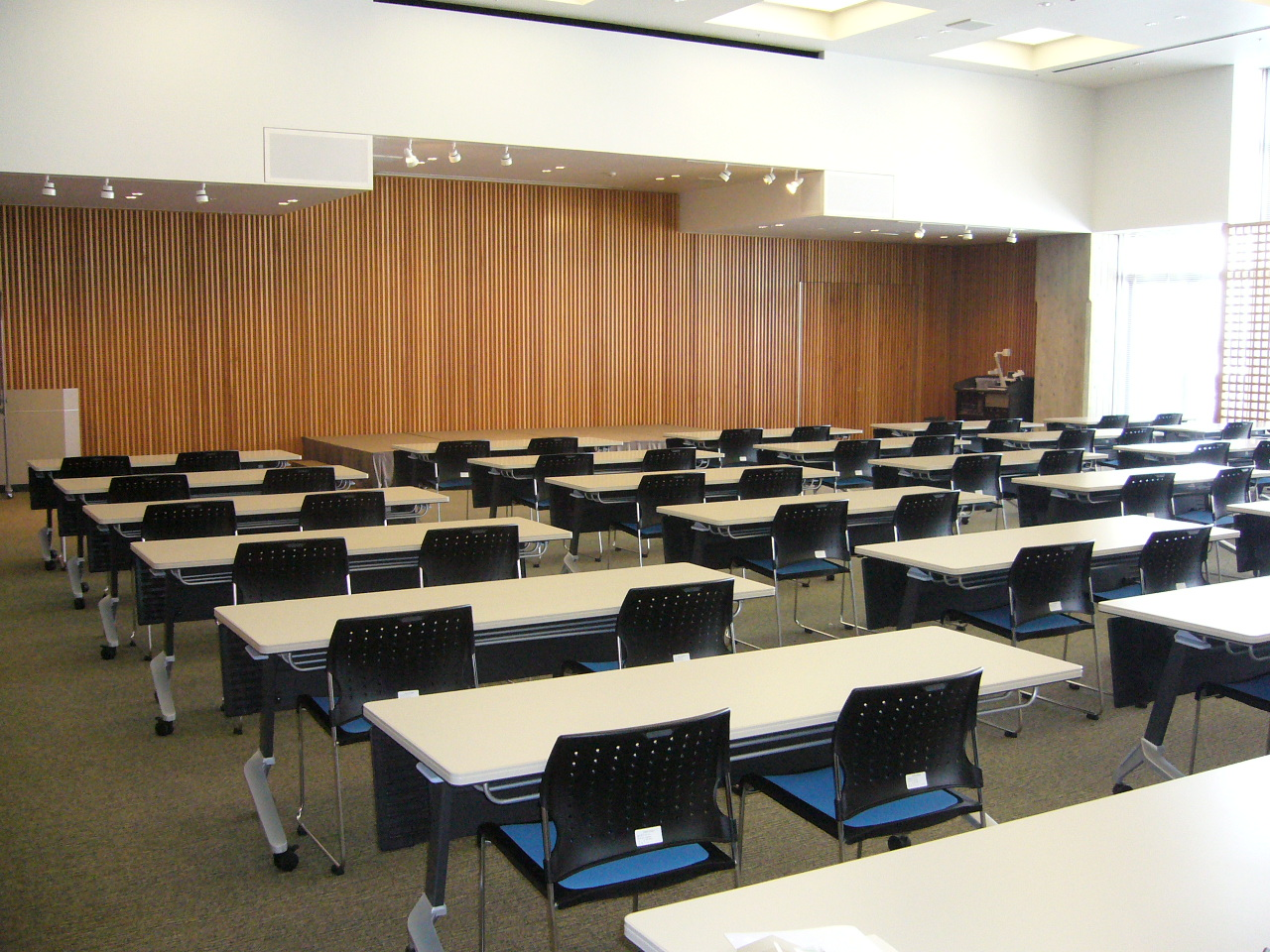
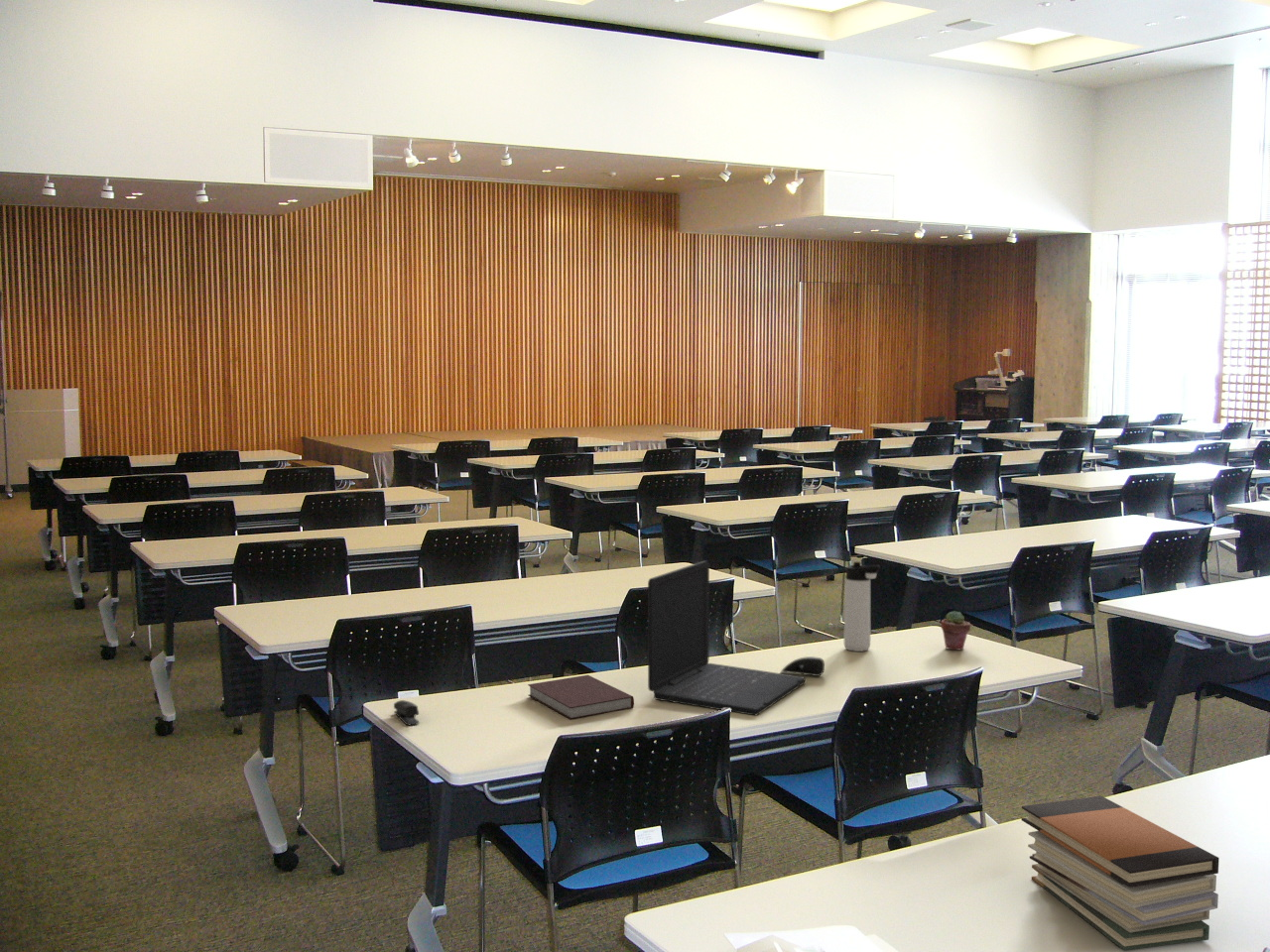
+ laptop [647,560,807,716]
+ stapler [393,699,421,726]
+ potted succulent [940,610,971,652]
+ book stack [1020,795,1220,952]
+ thermos bottle [843,561,881,653]
+ computer mouse [780,655,826,677]
+ notebook [527,674,635,720]
